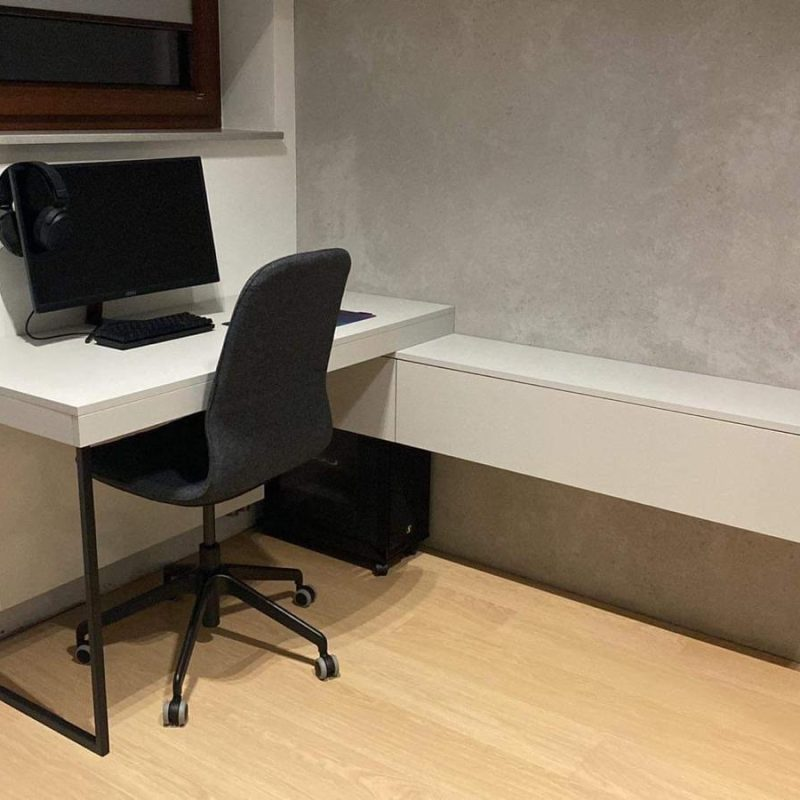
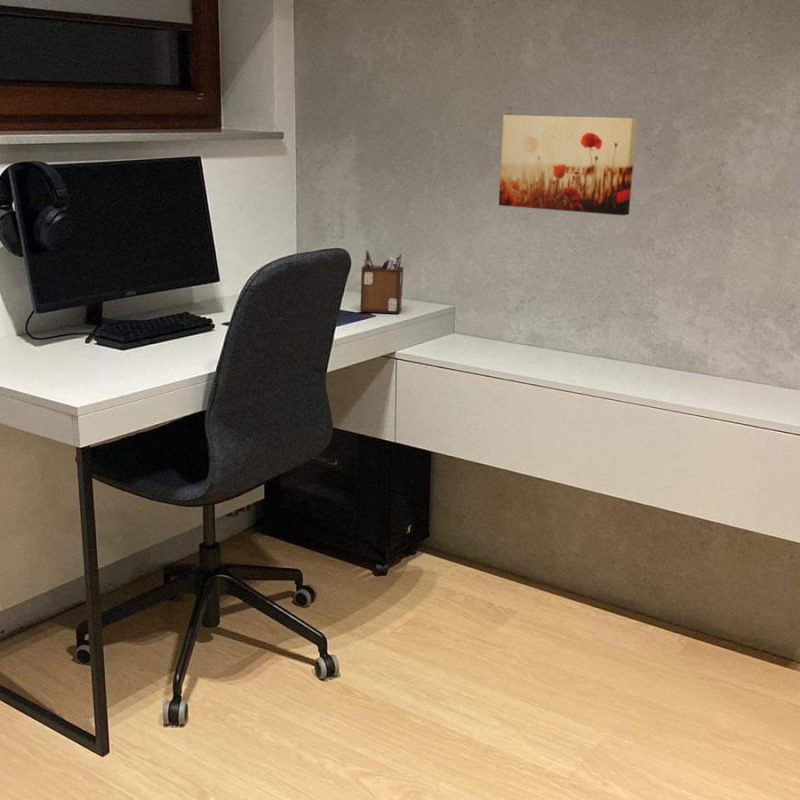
+ wall art [498,114,638,216]
+ desk organizer [359,250,404,314]
